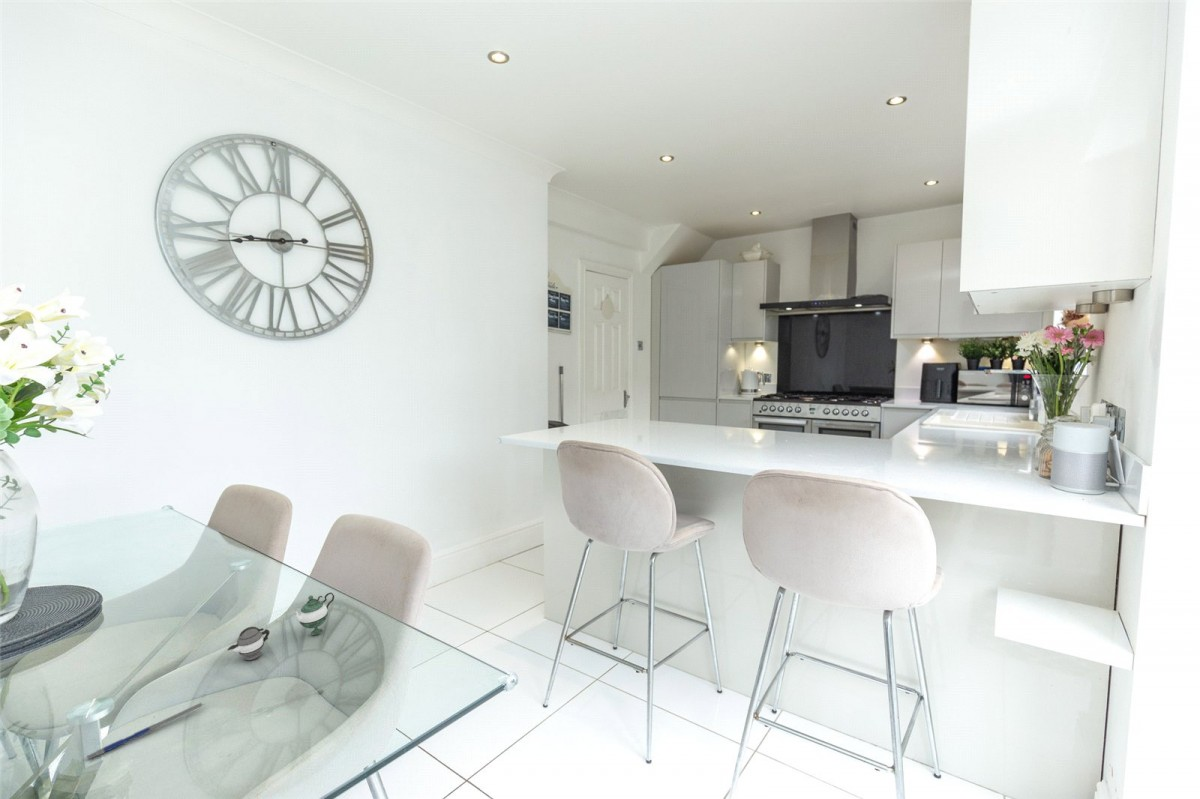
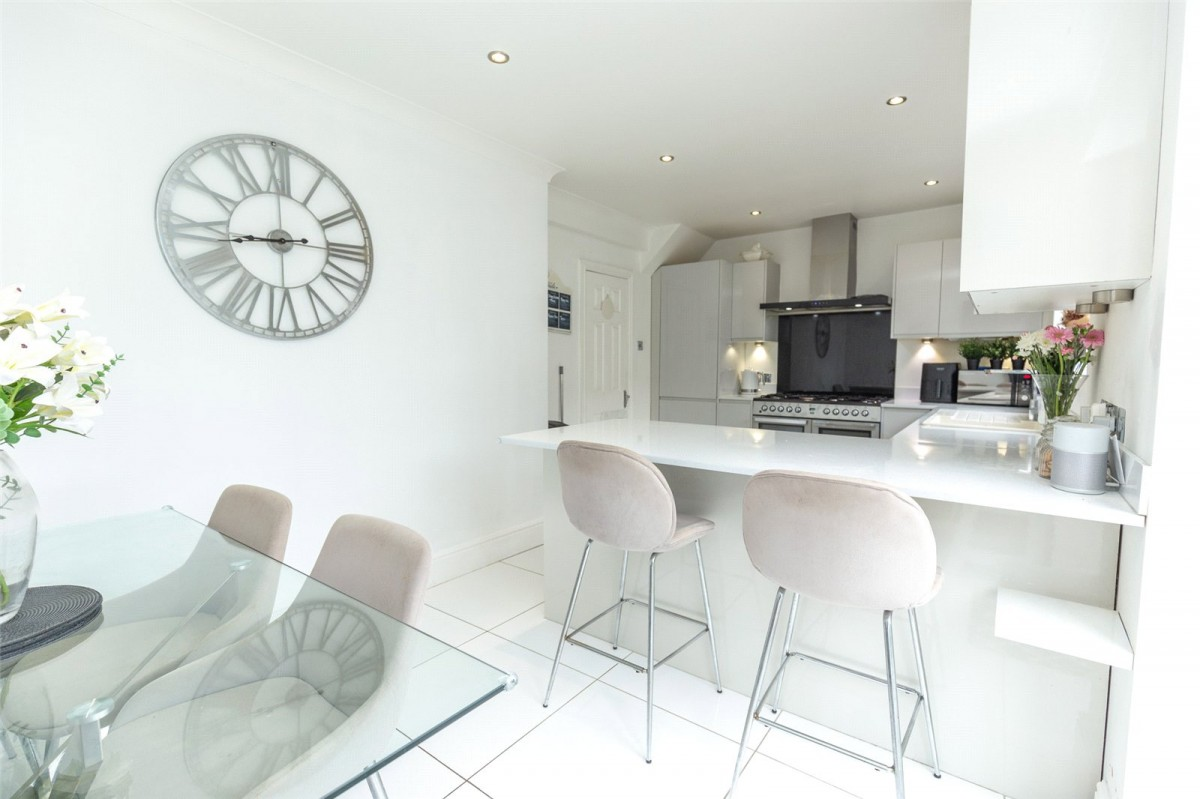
- pen [86,702,206,762]
- teapot [227,592,335,662]
